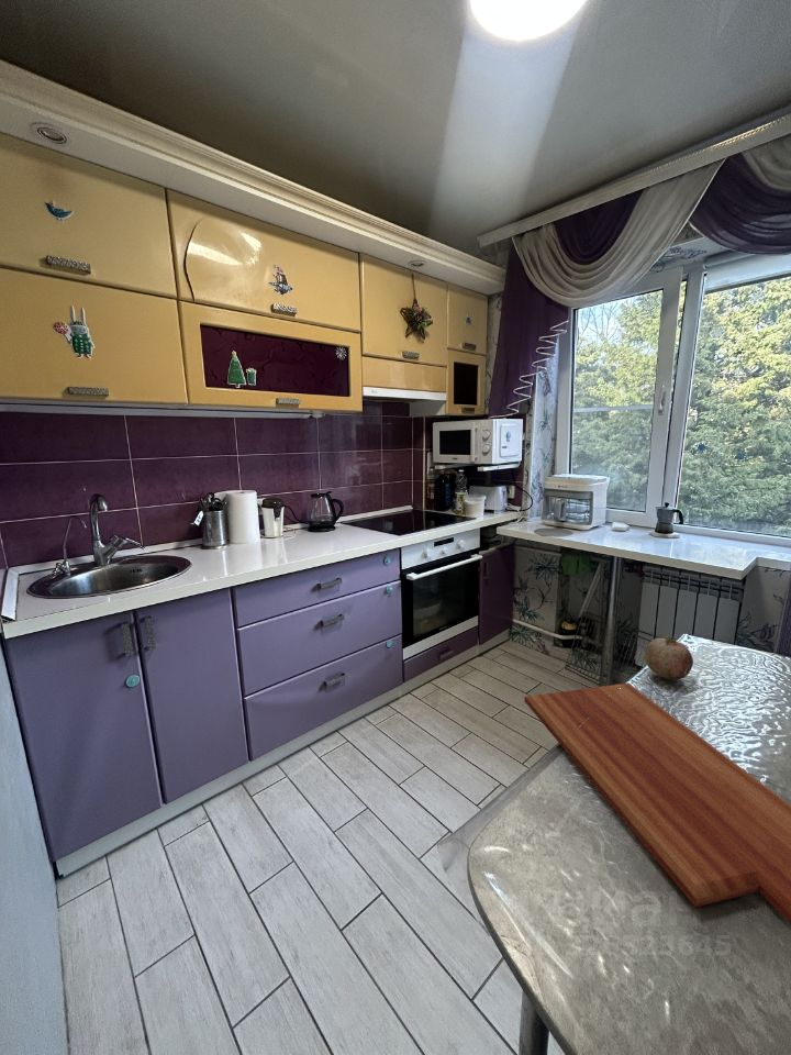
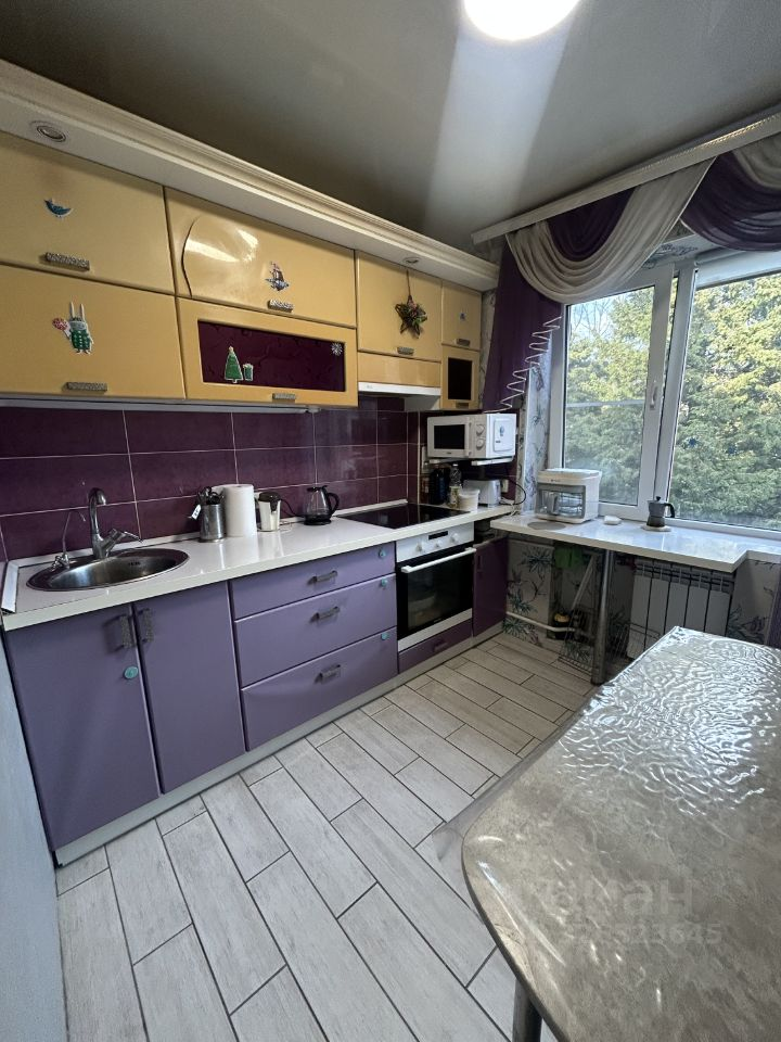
- cutting board [523,682,791,925]
- fruit [643,635,694,680]
